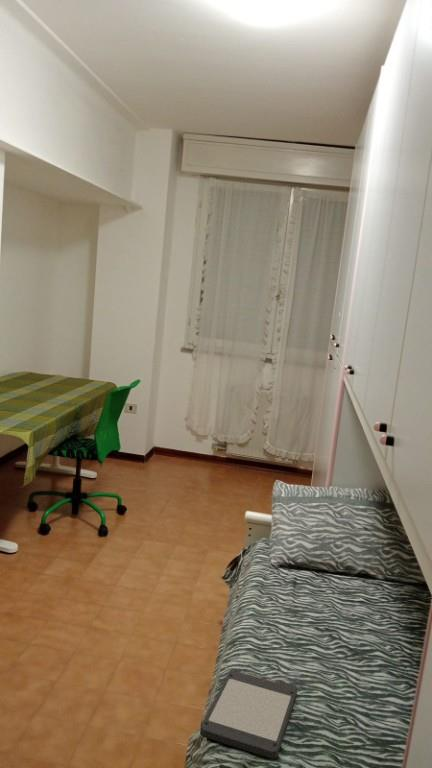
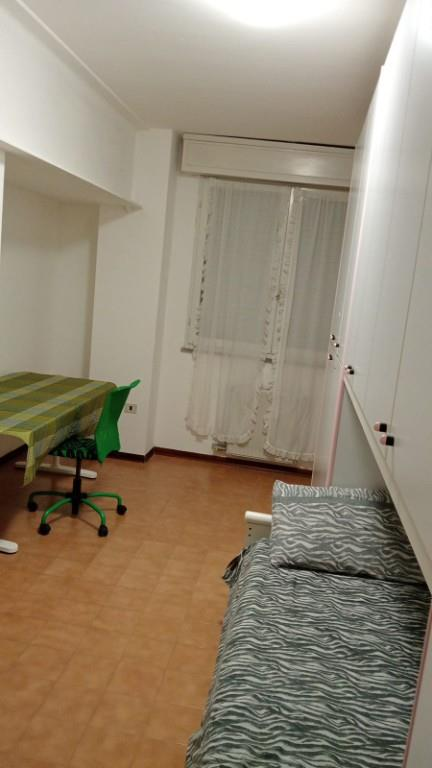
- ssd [199,667,299,760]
